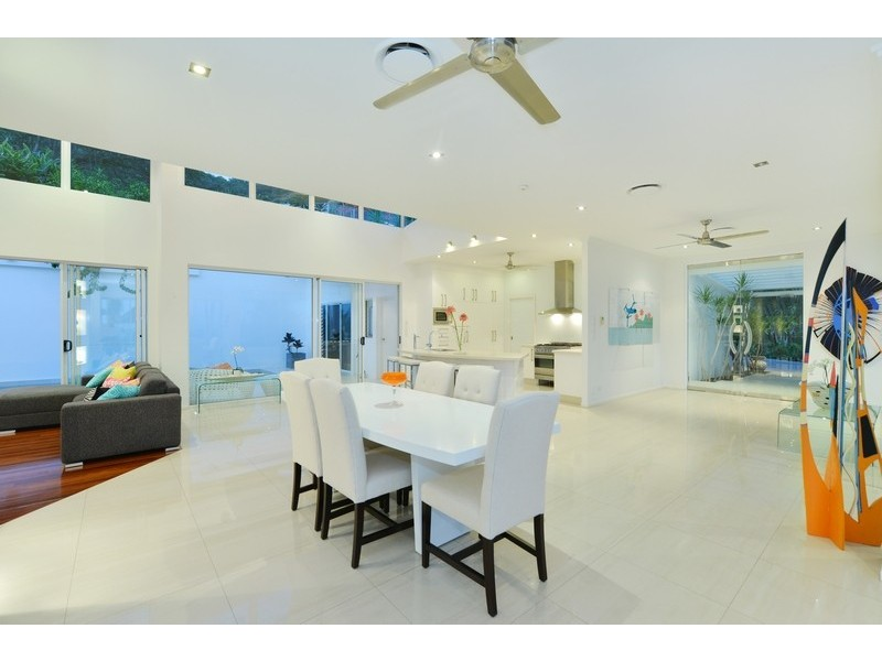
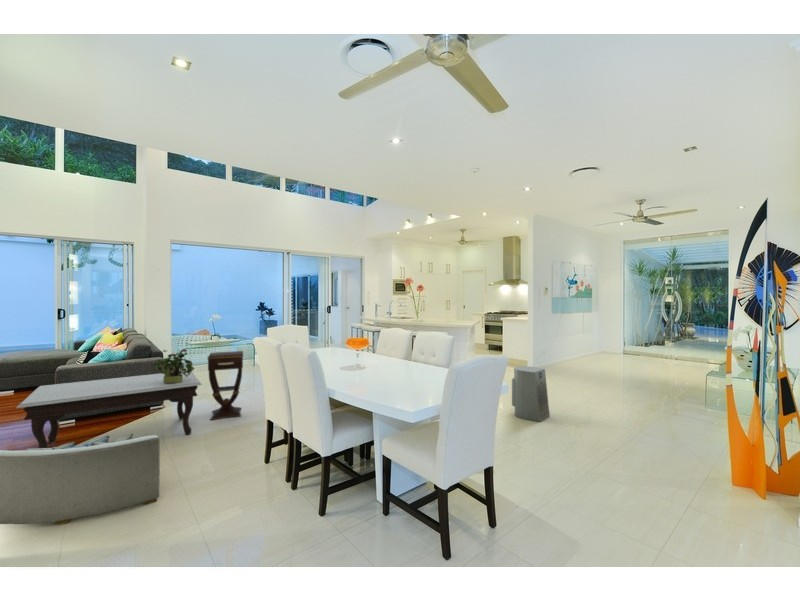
+ fan [511,365,551,423]
+ potted plant [152,348,196,383]
+ curved sofa [0,432,161,526]
+ side table [206,350,244,421]
+ coffee table [15,371,203,448]
